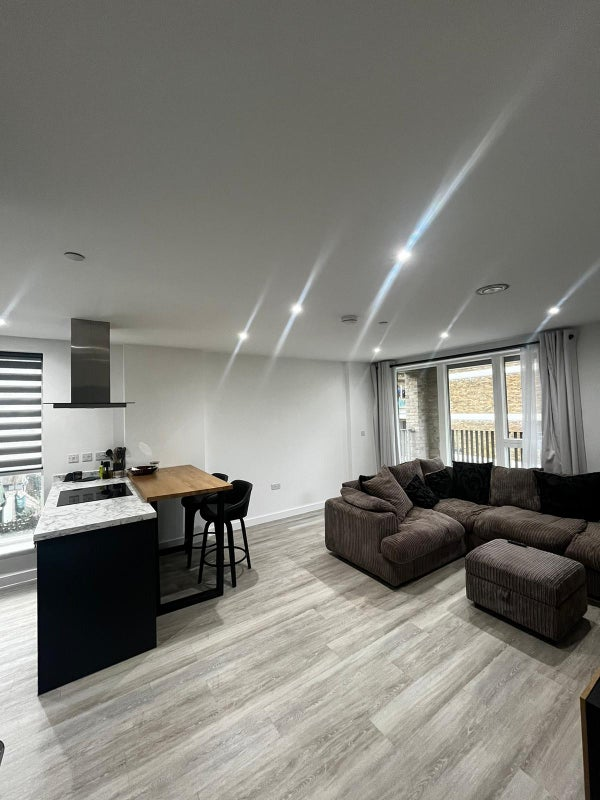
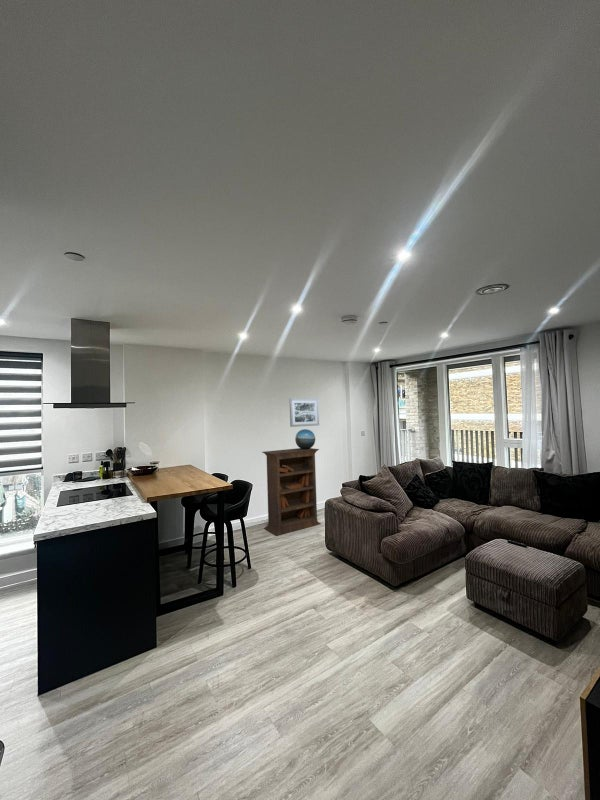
+ bookcase [261,447,322,537]
+ decorative globe [294,428,316,449]
+ wall art [289,398,320,428]
